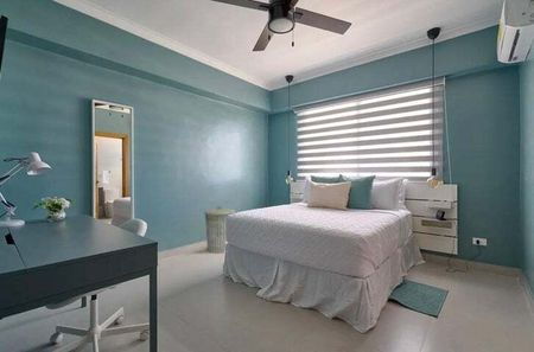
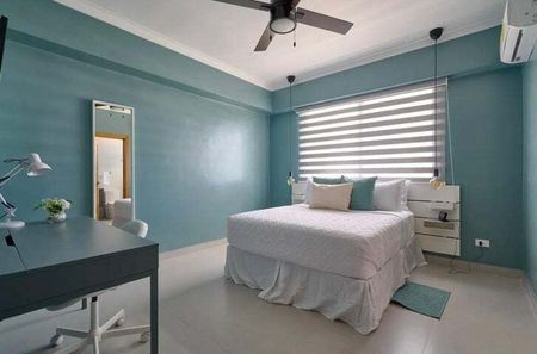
- trash can [203,205,236,254]
